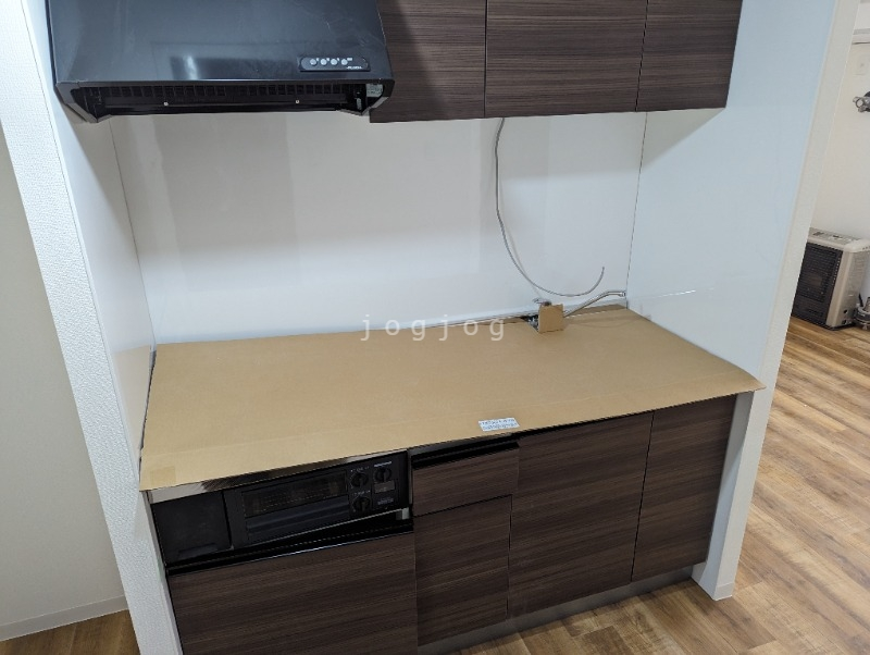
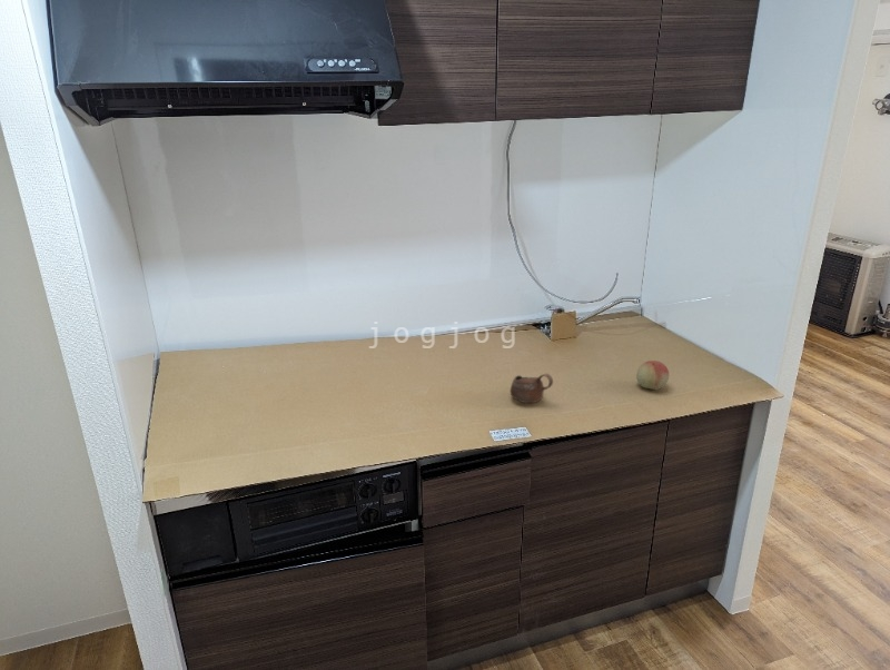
+ fruit [635,359,670,391]
+ cup [510,373,554,404]
